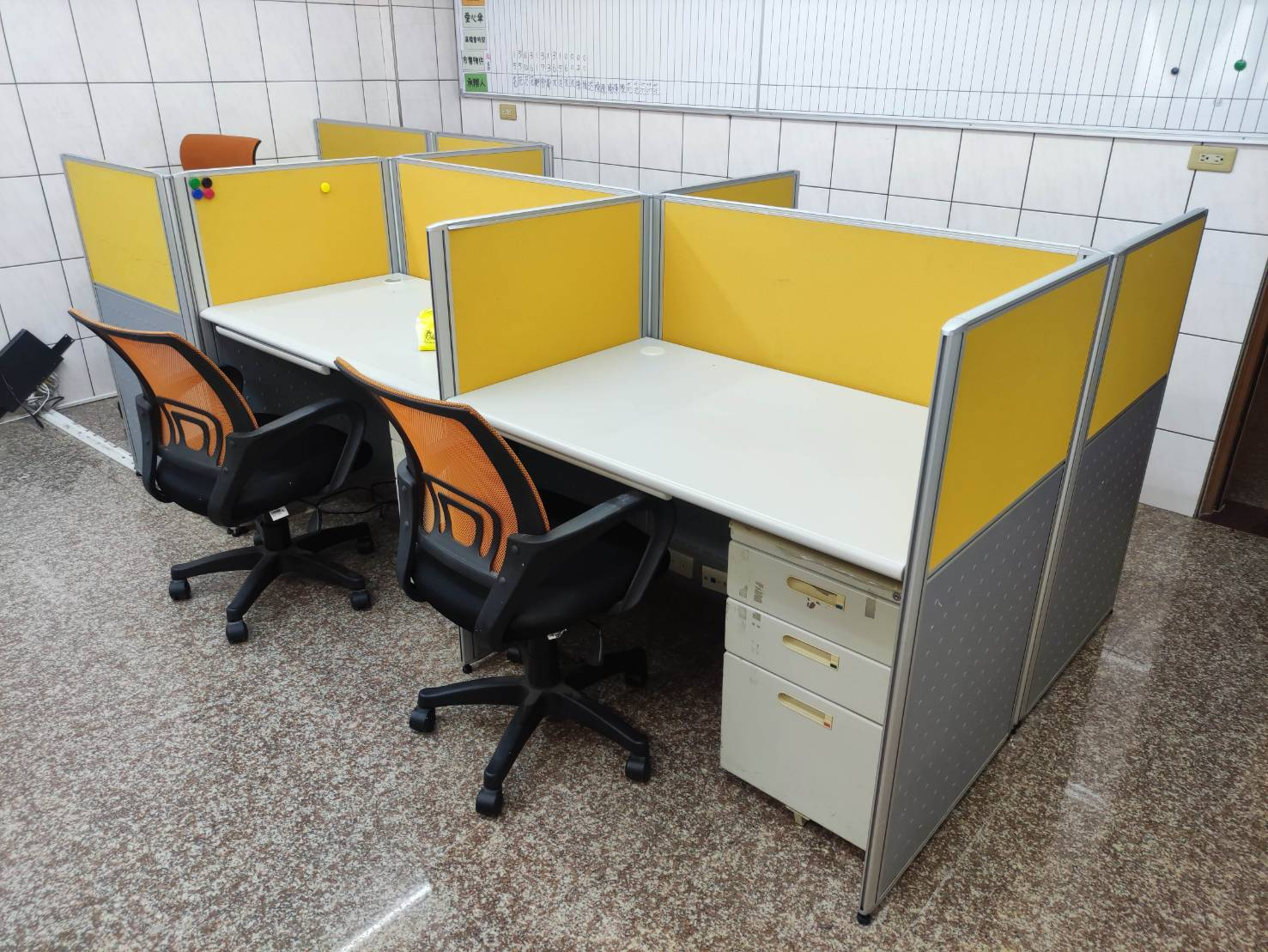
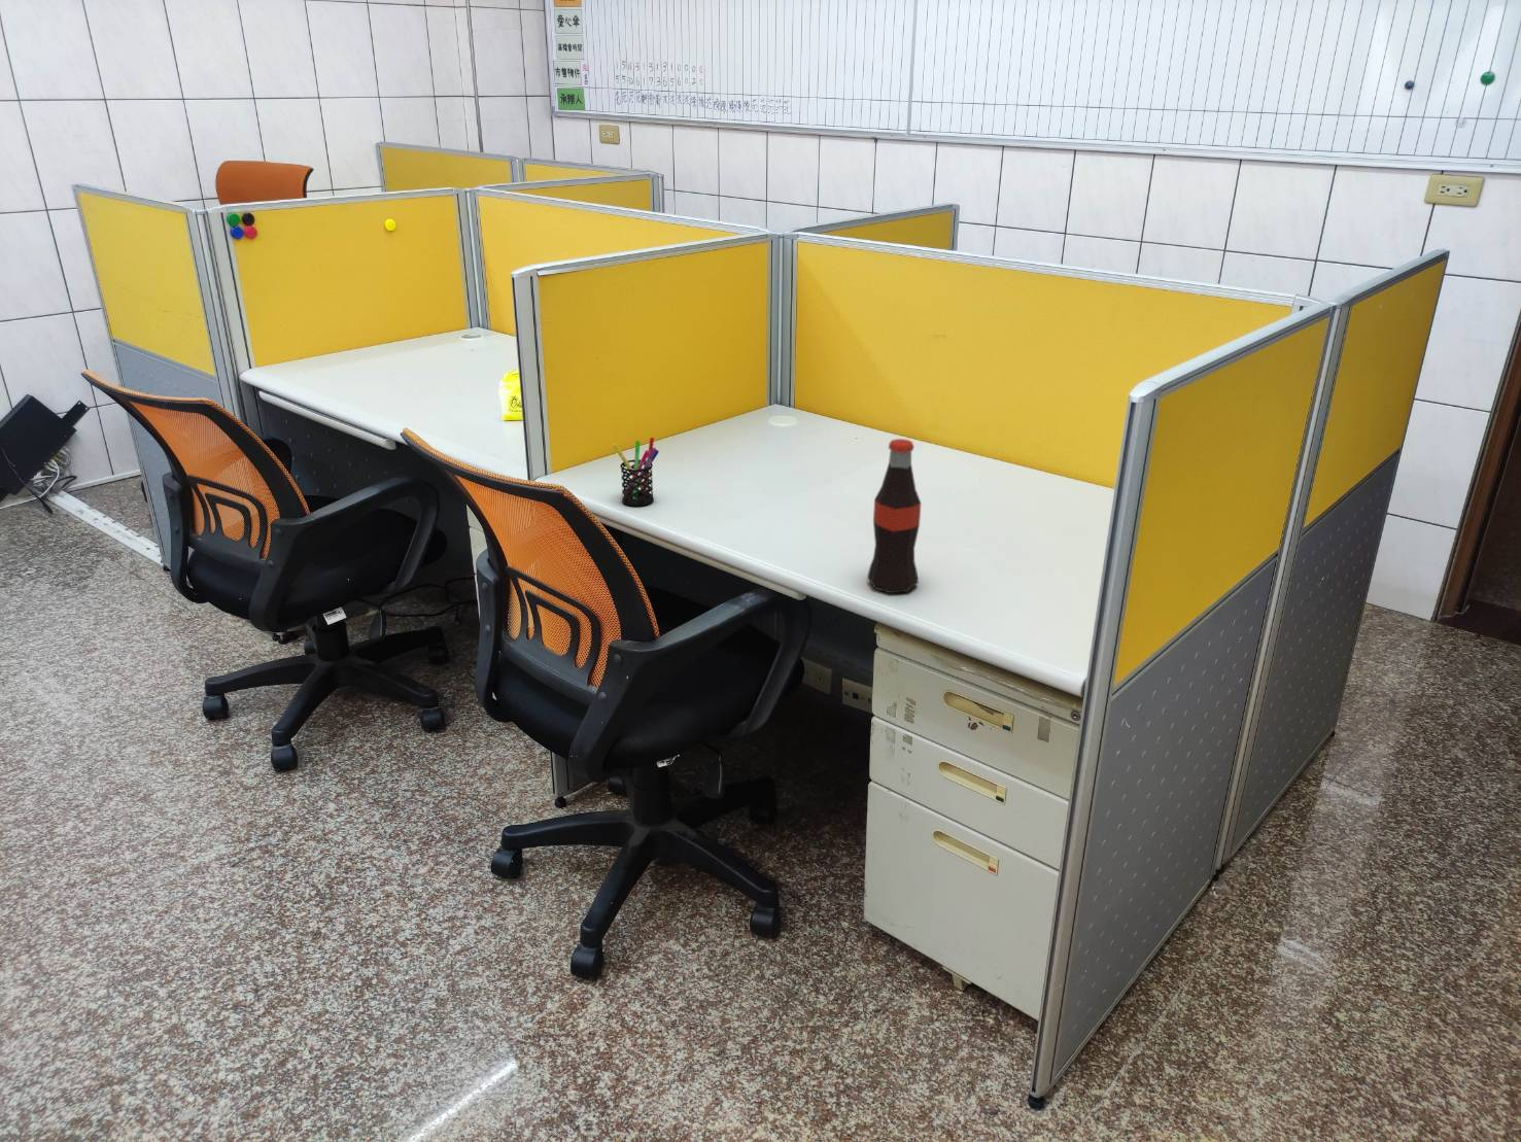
+ pen holder [612,437,660,506]
+ bottle [866,438,921,594]
